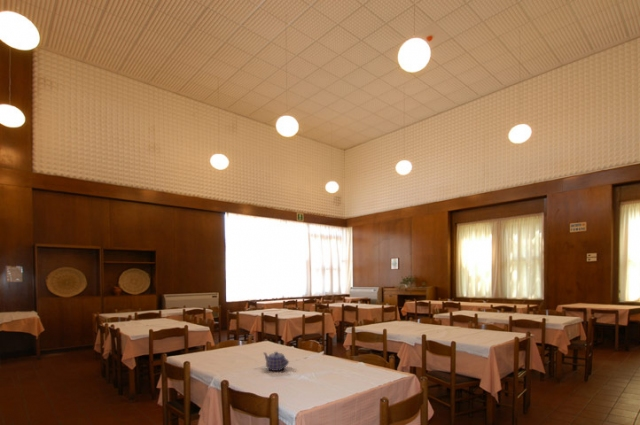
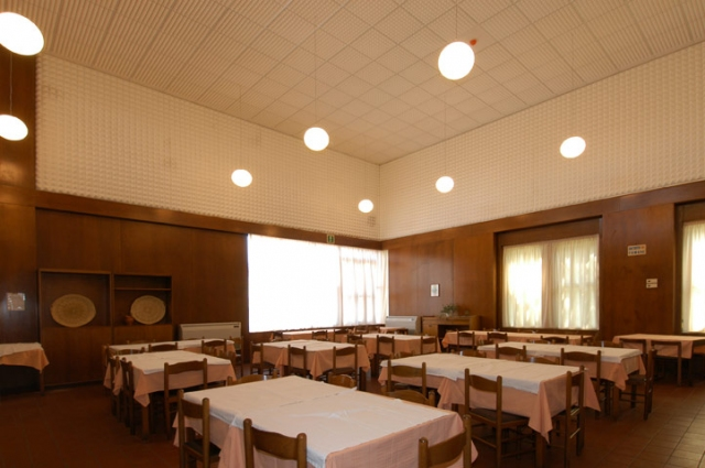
- teapot [262,351,290,372]
